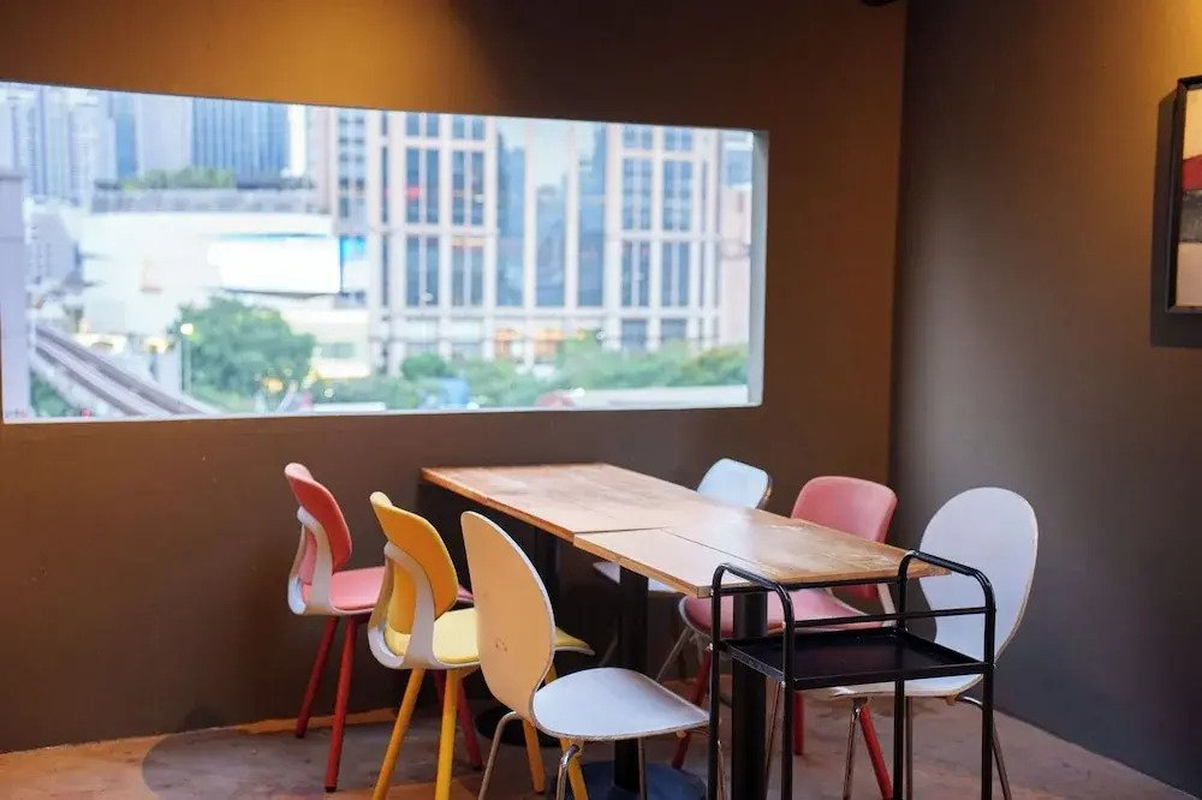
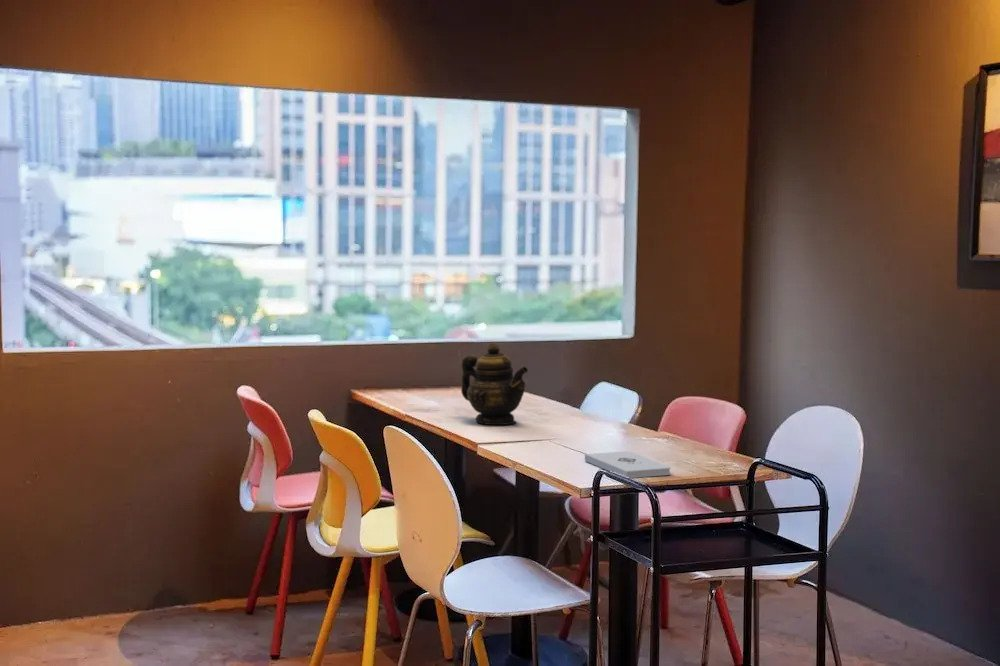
+ notepad [584,450,672,479]
+ teapot [460,342,529,426]
